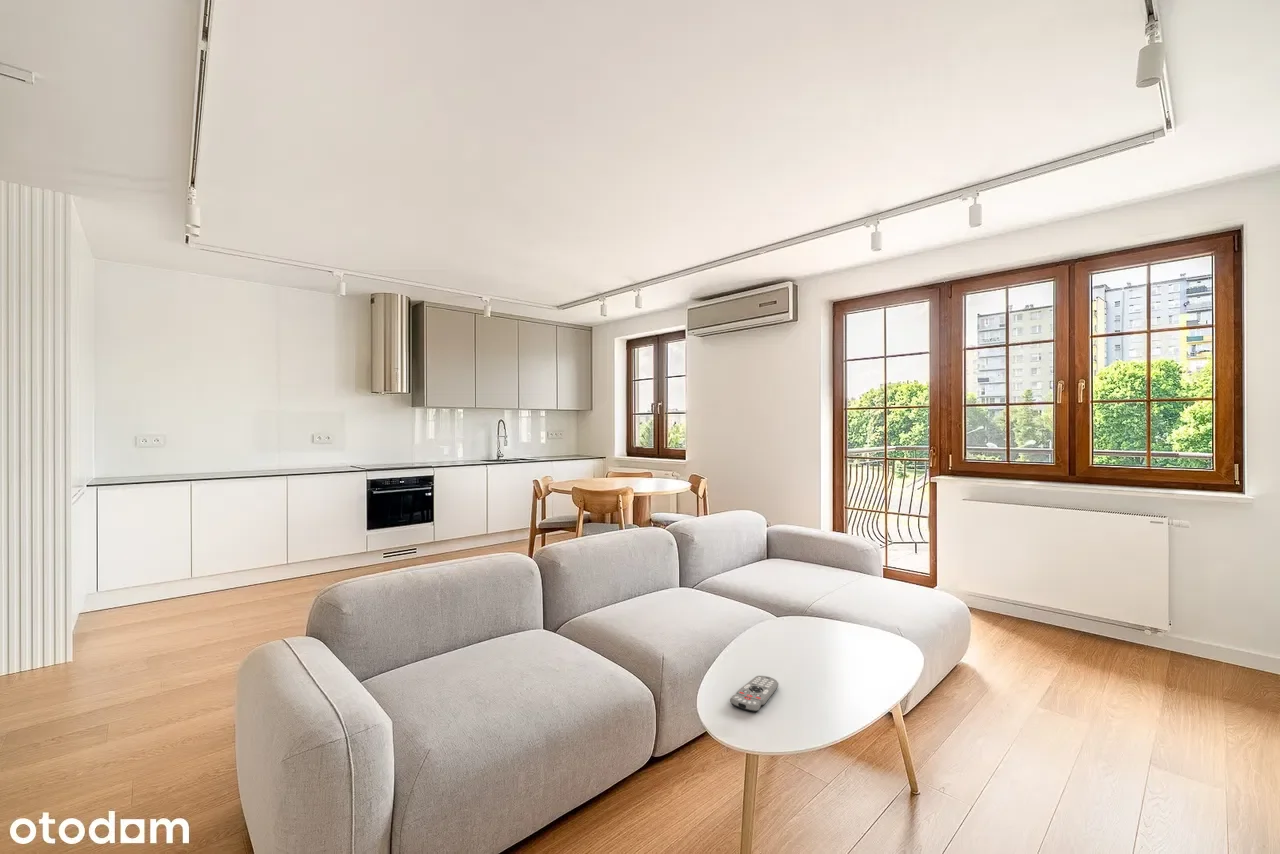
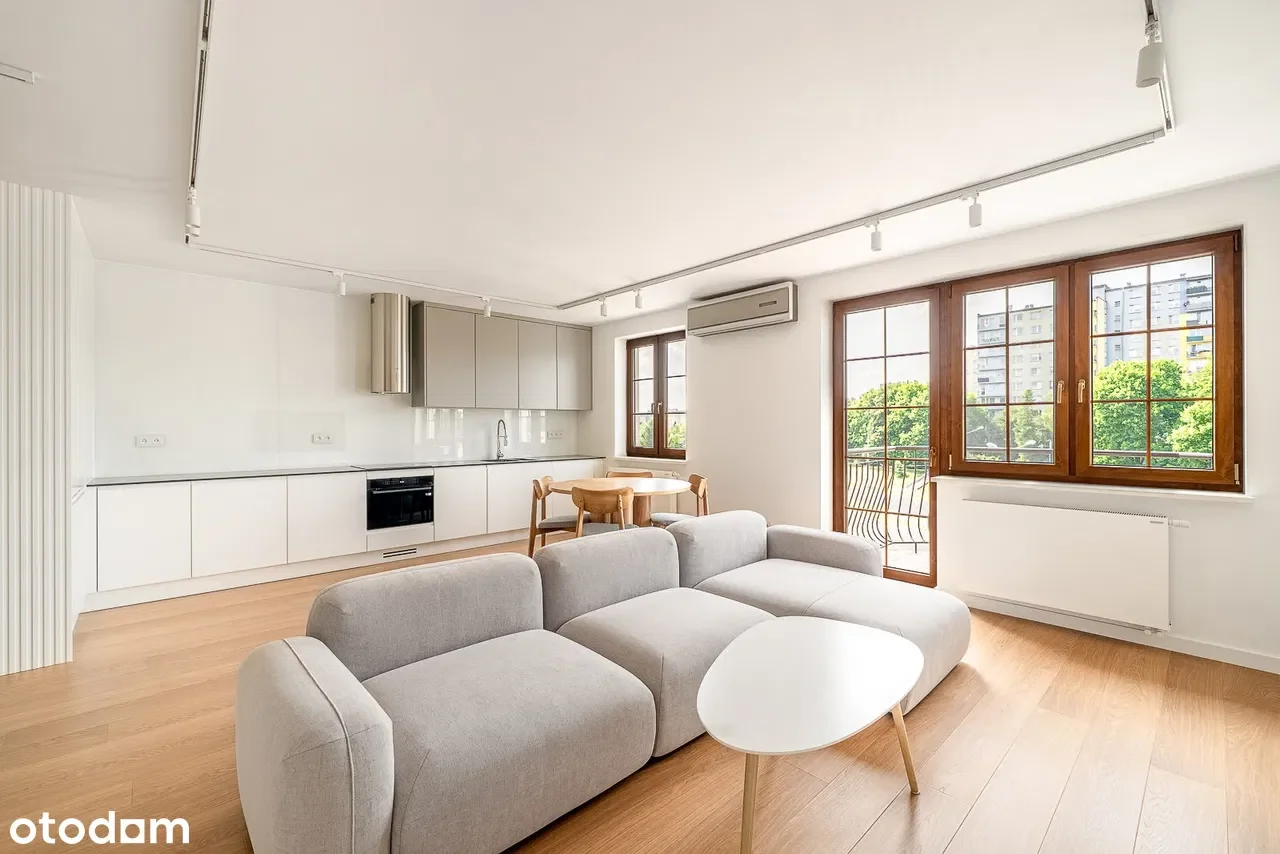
- remote control [729,675,780,713]
